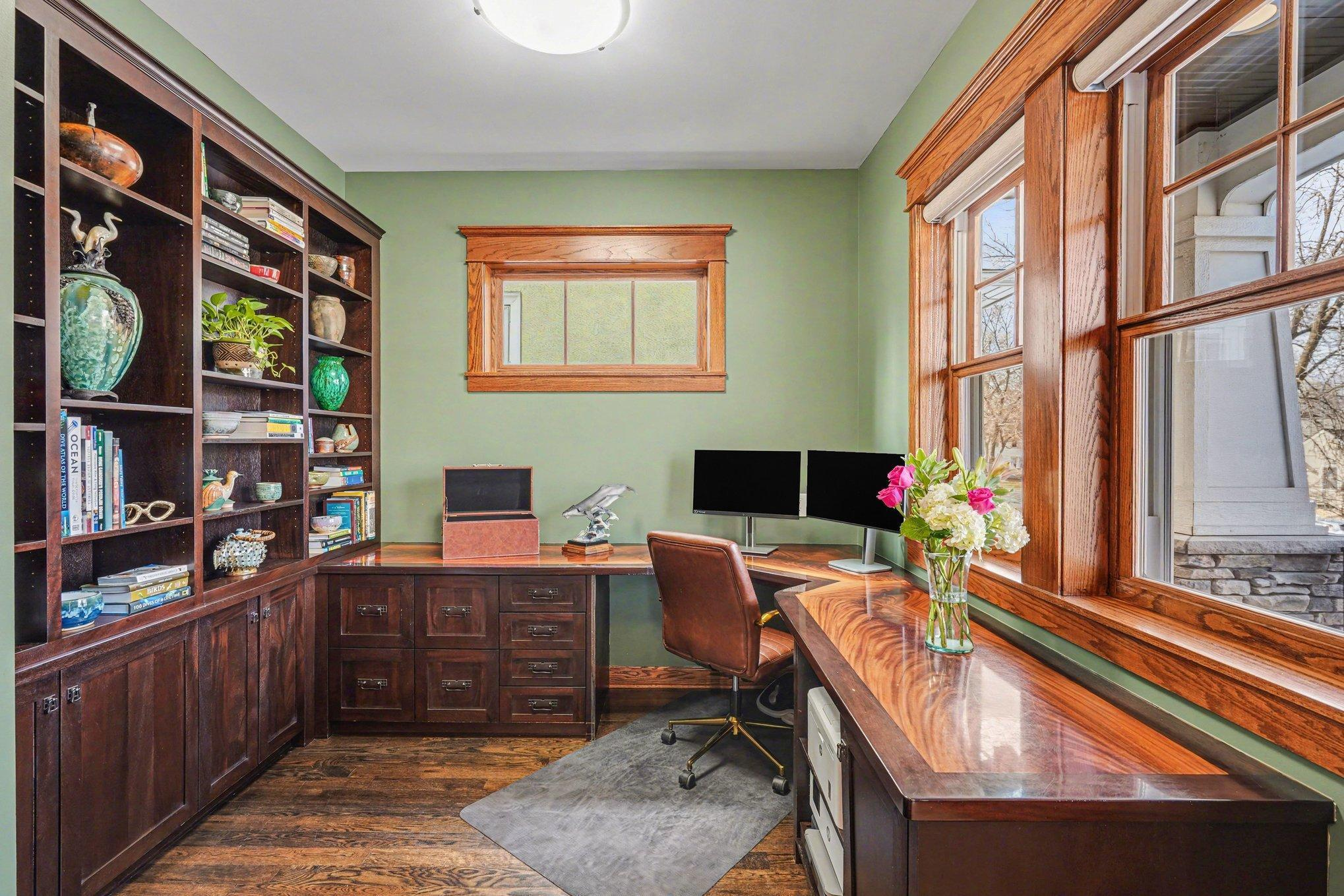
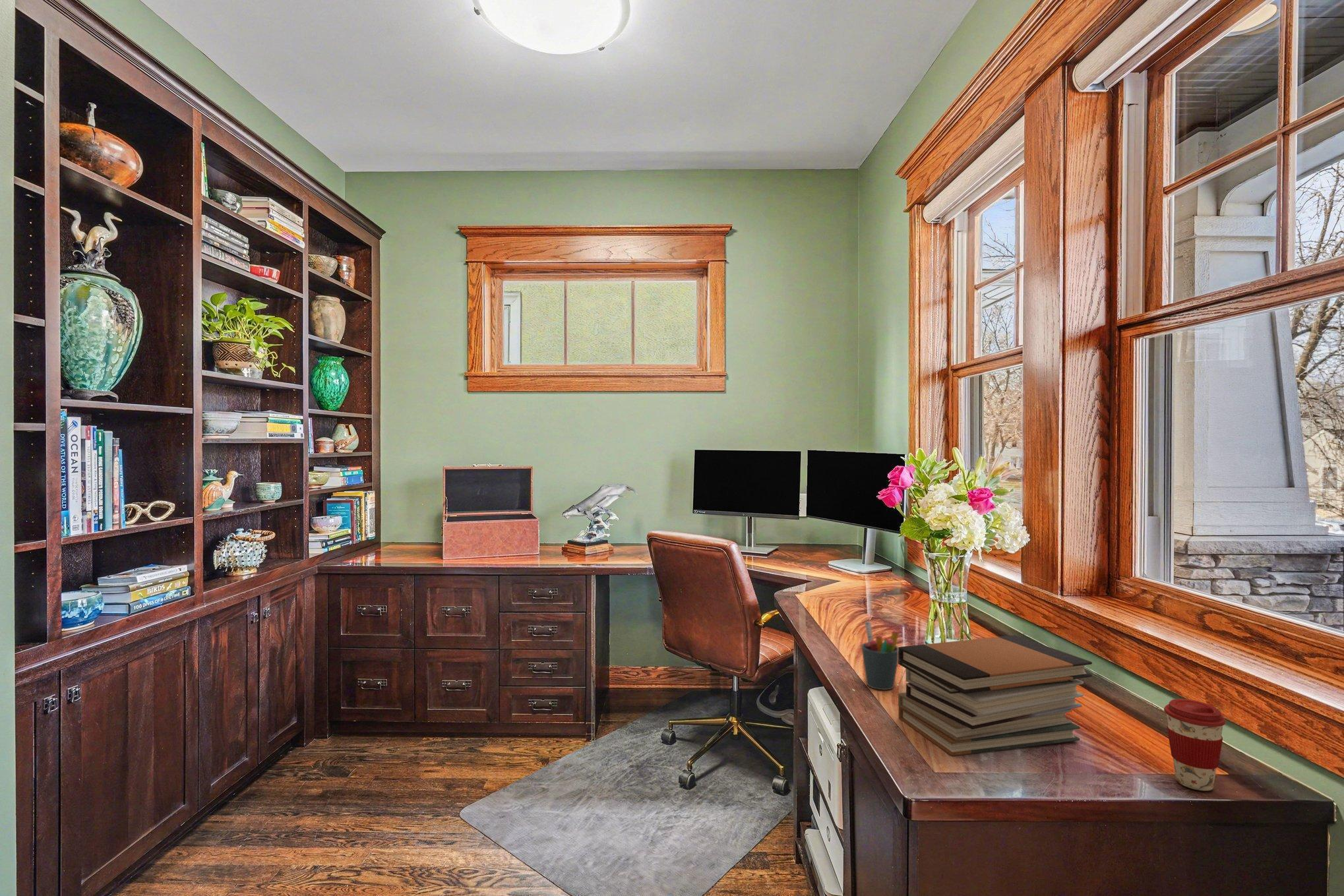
+ pen holder [861,621,900,690]
+ book stack [898,634,1093,757]
+ coffee cup [1163,698,1227,791]
